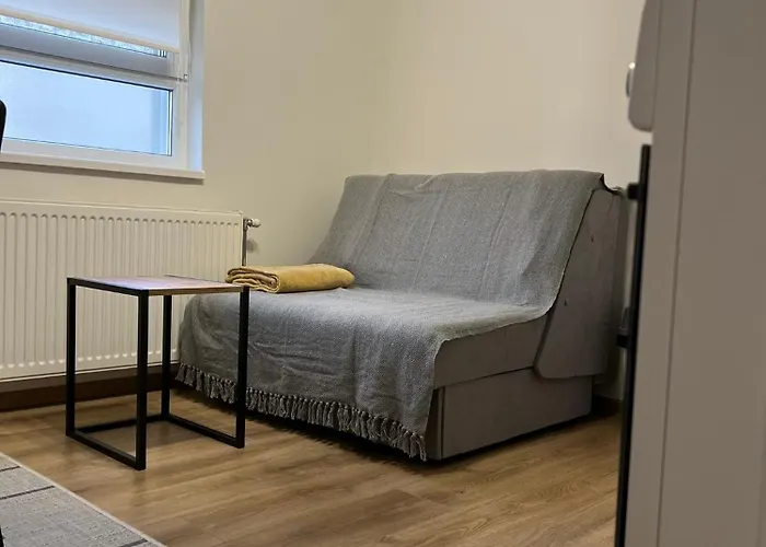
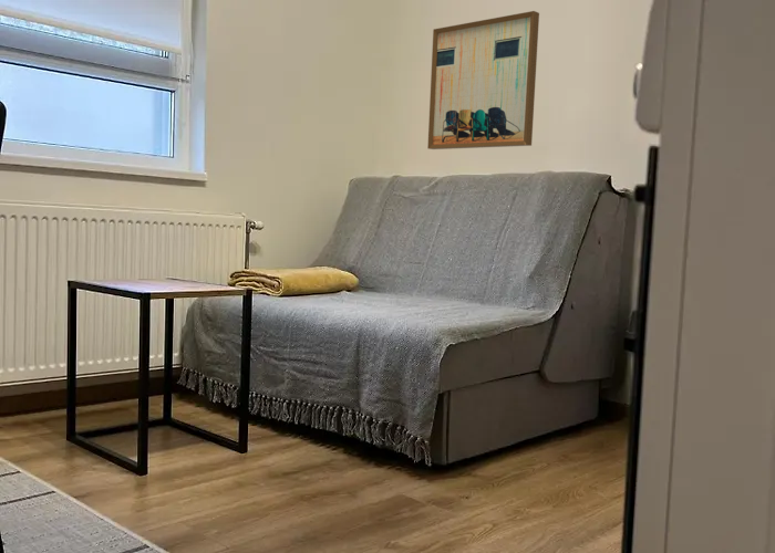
+ wall art [426,10,540,150]
